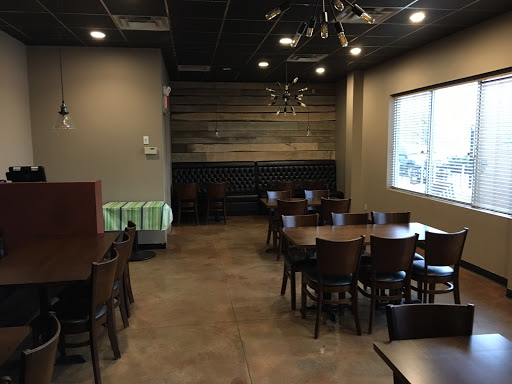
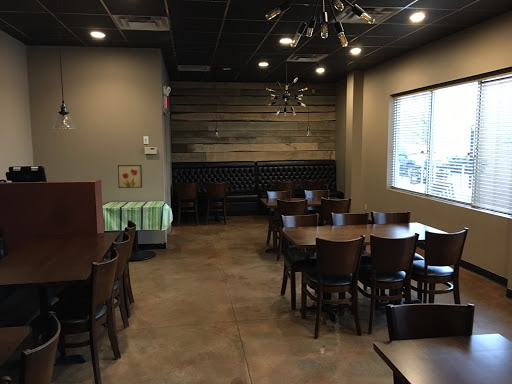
+ wall art [117,164,143,189]
